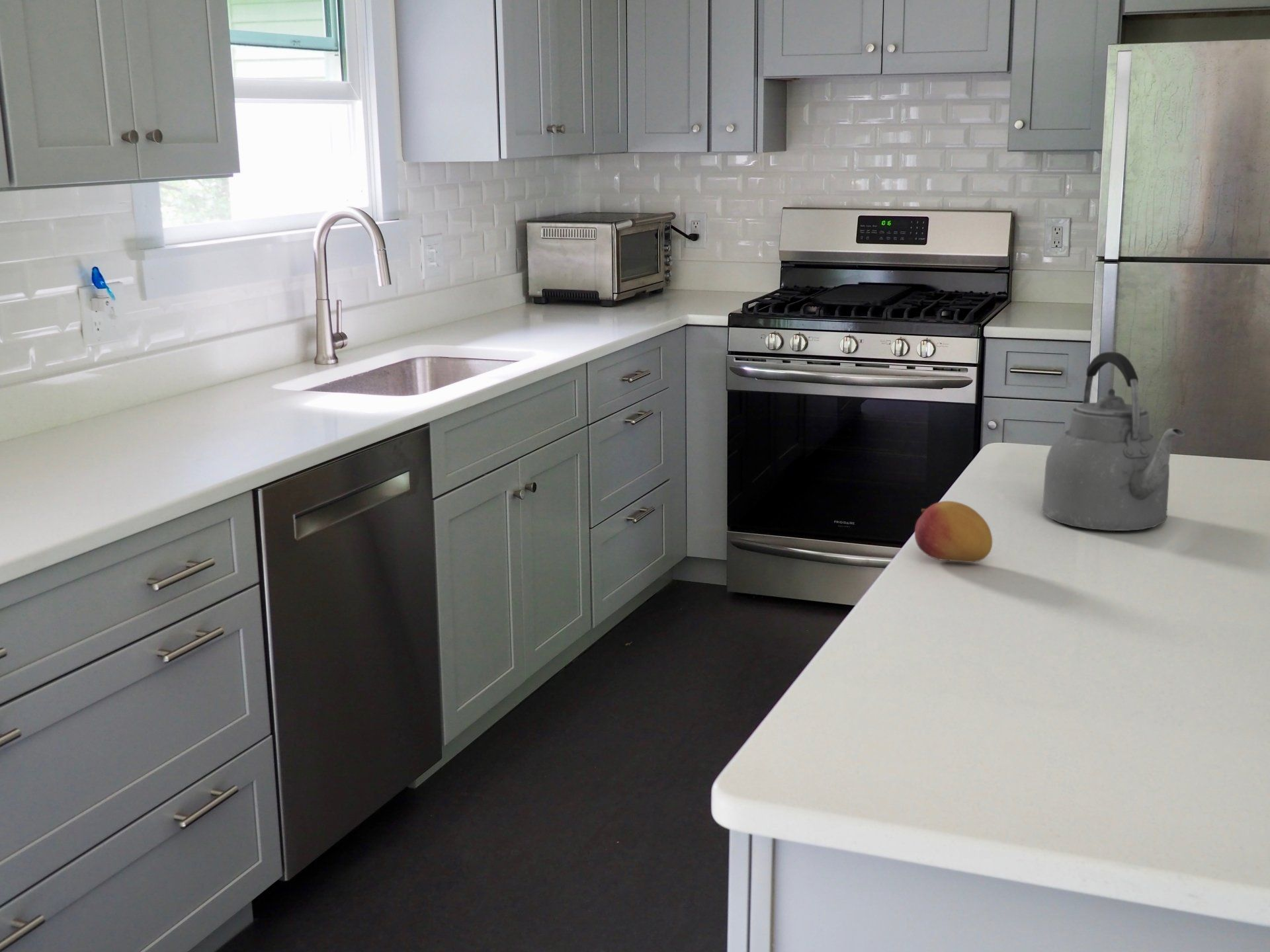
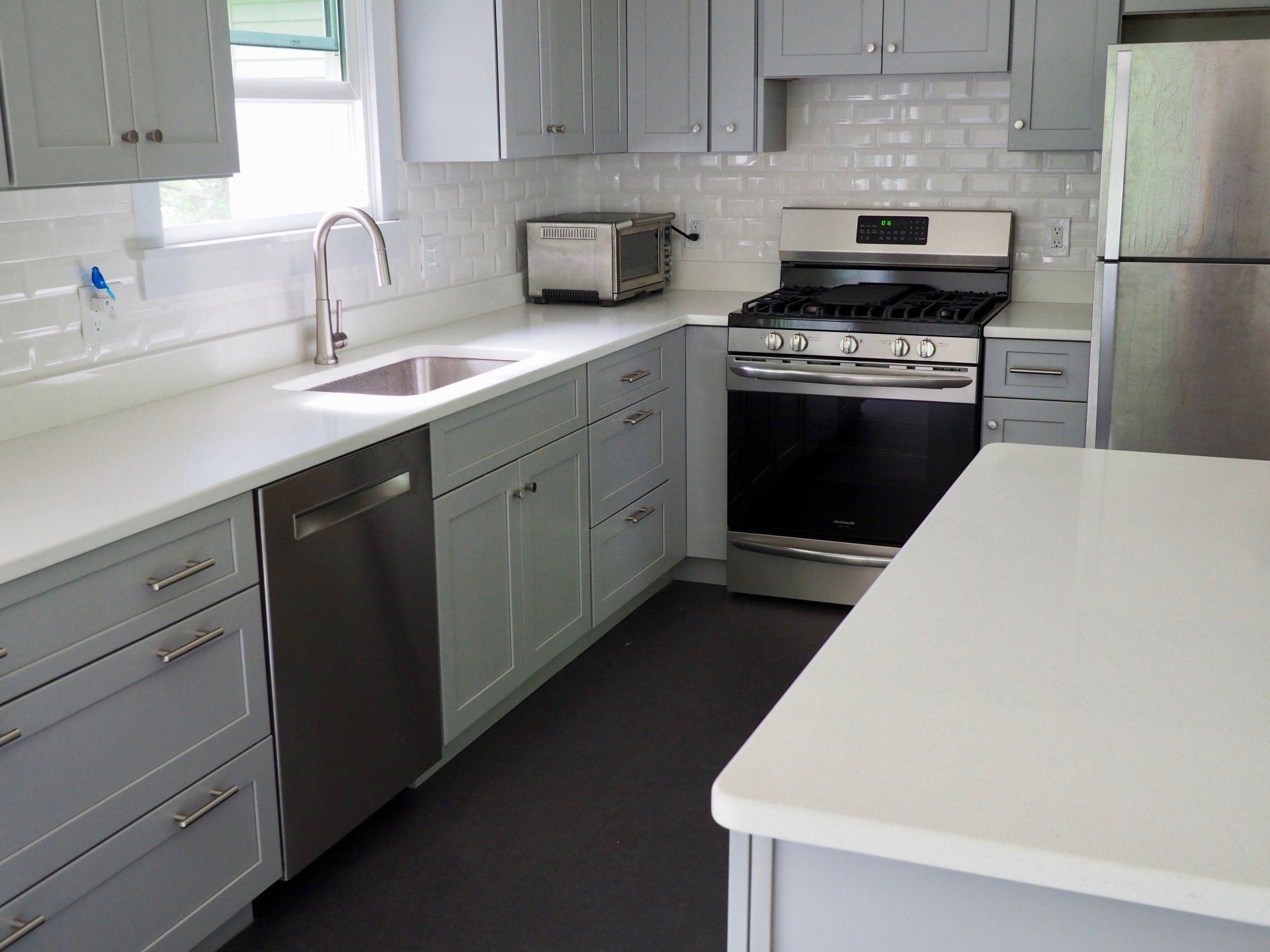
- kettle [1041,351,1185,532]
- fruit [914,500,993,563]
